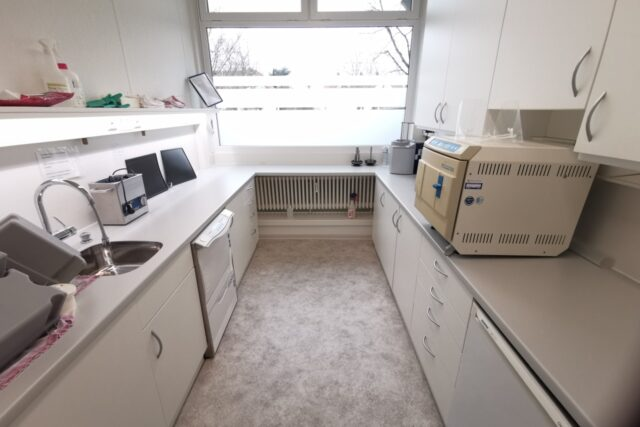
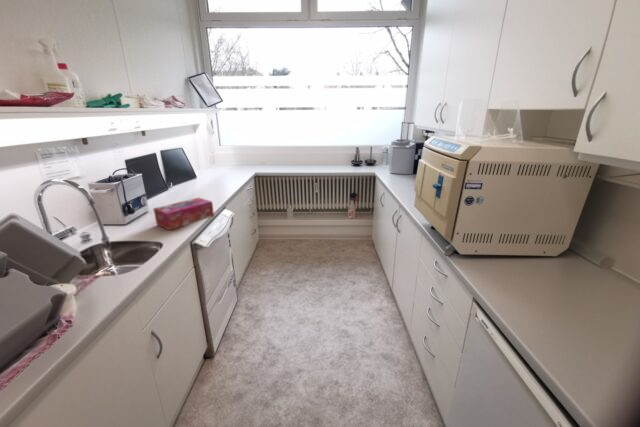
+ tissue box [152,196,215,231]
